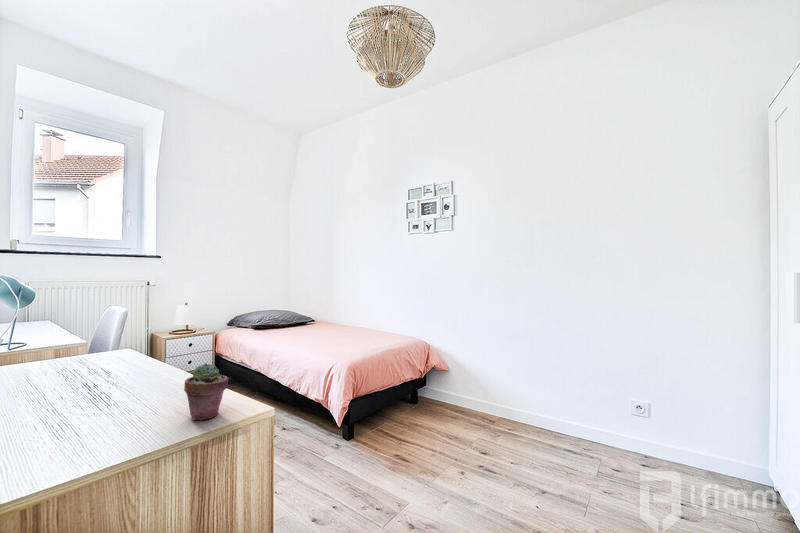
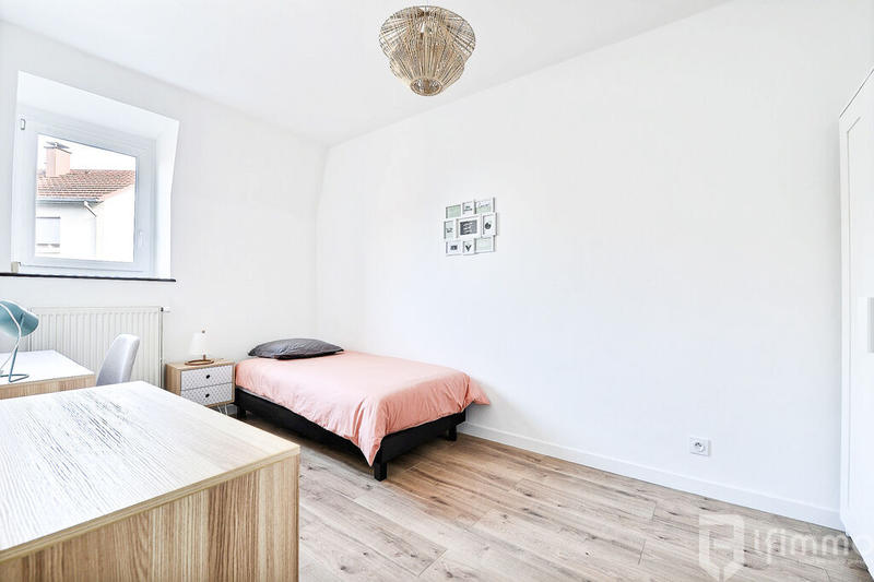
- potted succulent [183,362,229,421]
